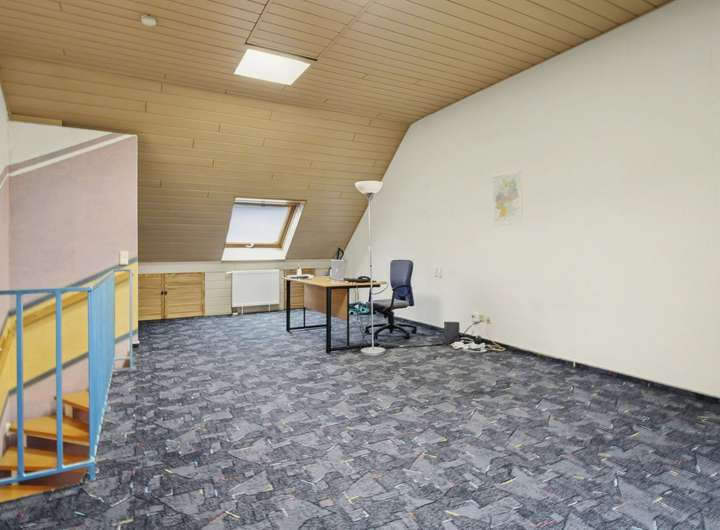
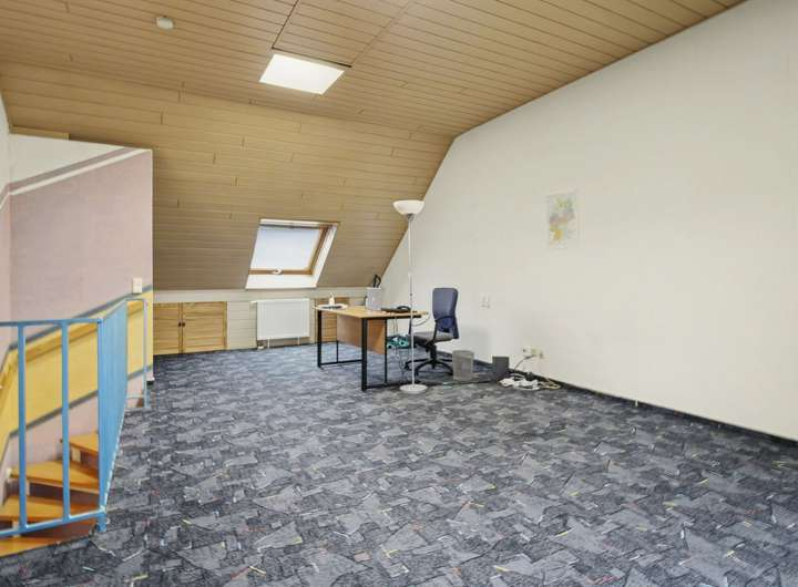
+ wastebasket [451,349,475,382]
